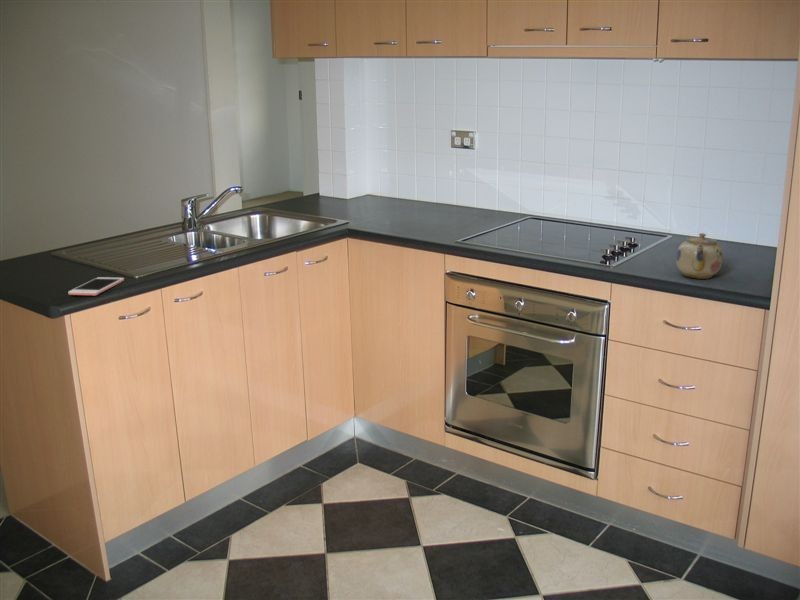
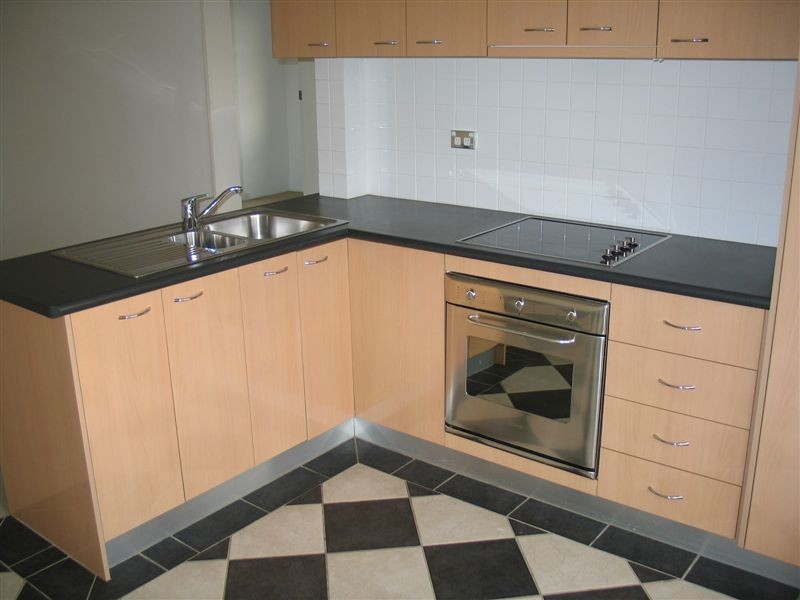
- teapot [675,232,724,280]
- cell phone [67,276,125,296]
